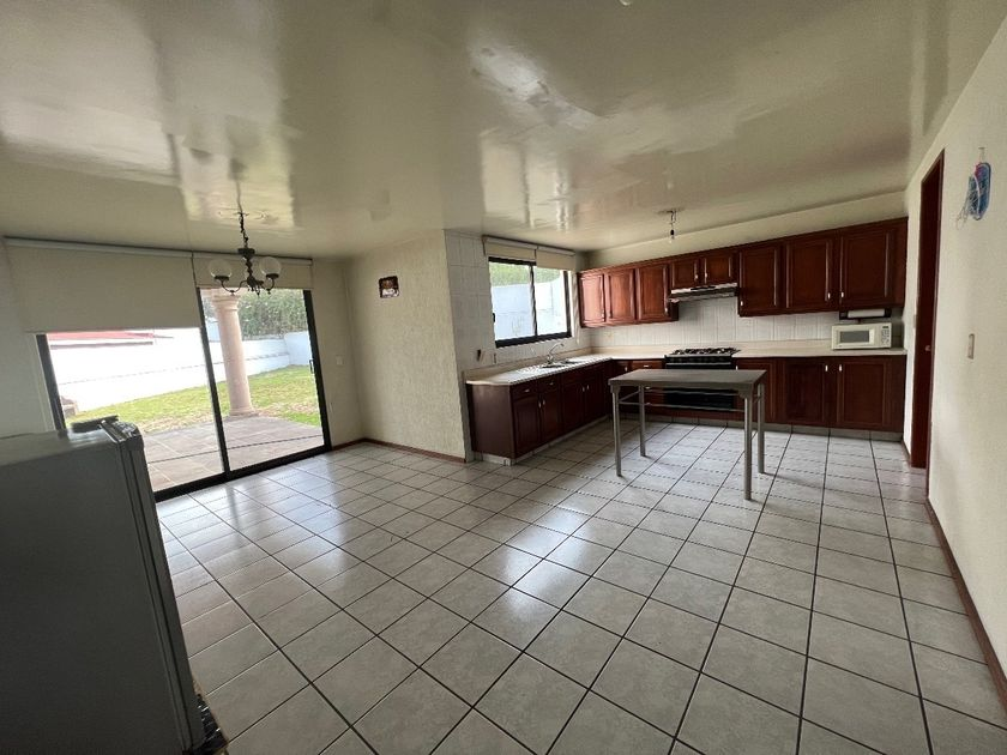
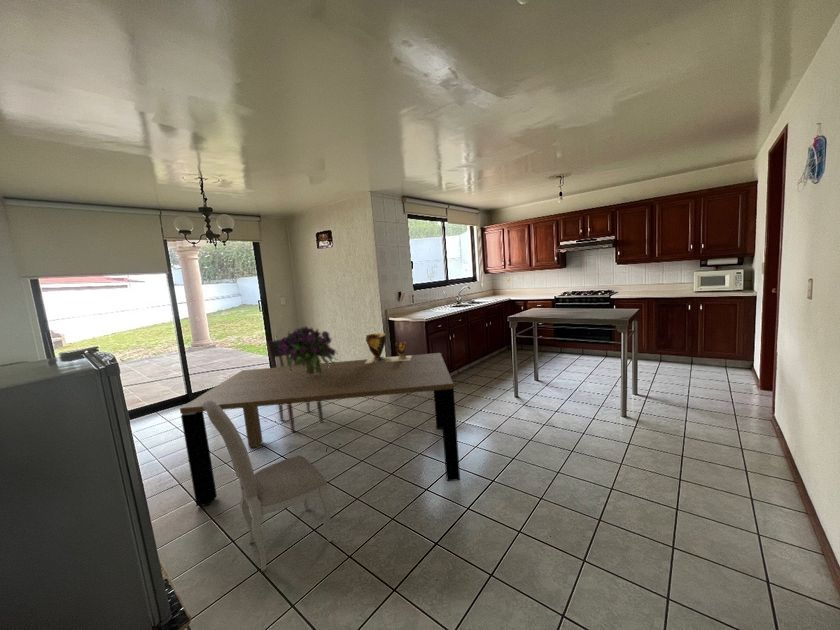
+ dining table [179,352,461,507]
+ bouquet [278,325,338,375]
+ dining chair [265,338,324,433]
+ dining chair [203,400,333,572]
+ clay pot [365,332,412,363]
